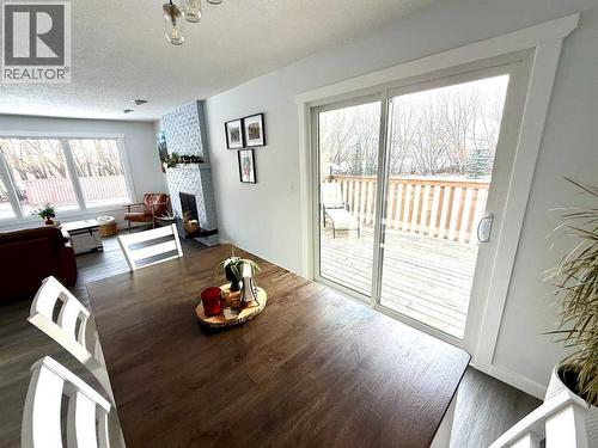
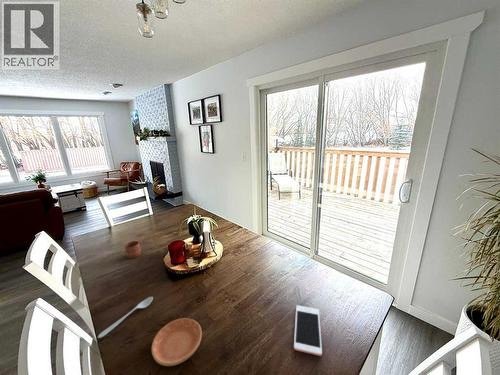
+ mug [124,238,145,259]
+ cell phone [293,304,323,357]
+ spoon [97,296,154,339]
+ saucer [151,317,203,367]
